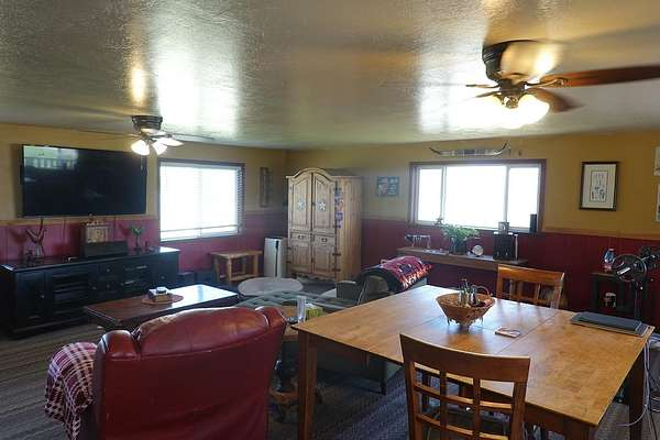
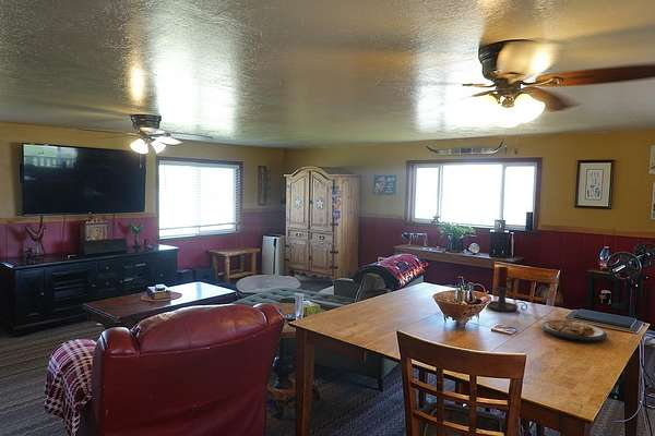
+ plate [539,318,608,343]
+ candle holder [486,265,528,313]
